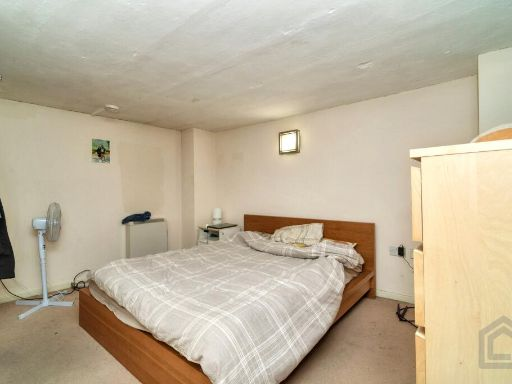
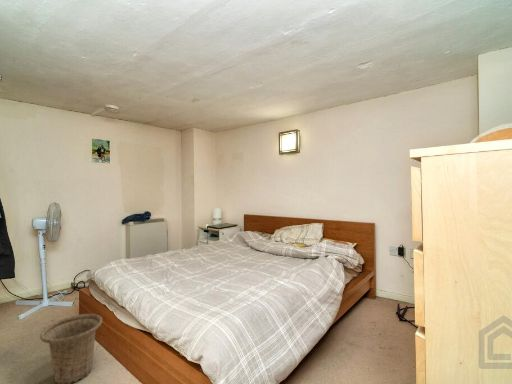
+ basket [39,313,103,384]
